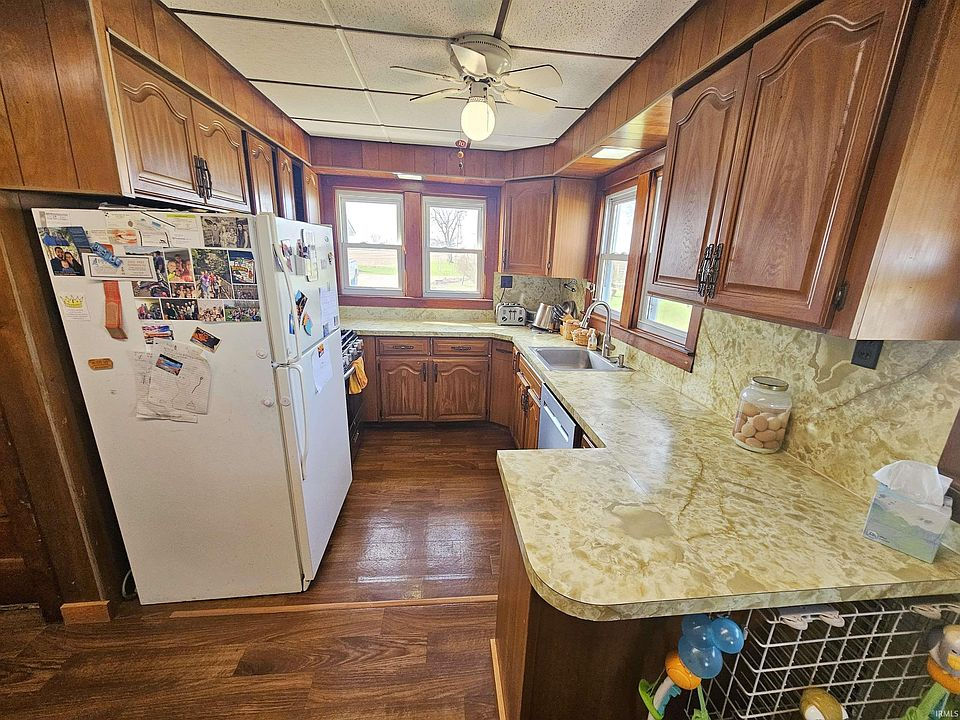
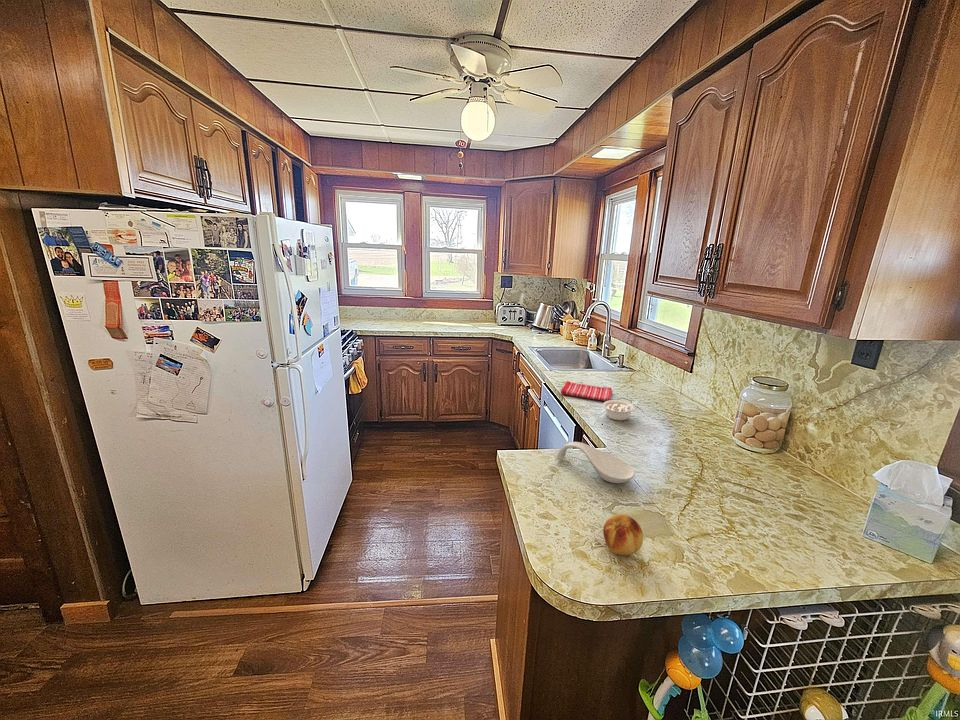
+ legume [602,399,639,421]
+ fruit [602,513,644,556]
+ spoon rest [556,441,636,484]
+ dish towel [560,380,613,402]
